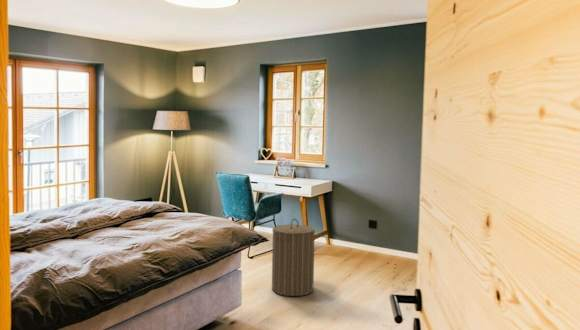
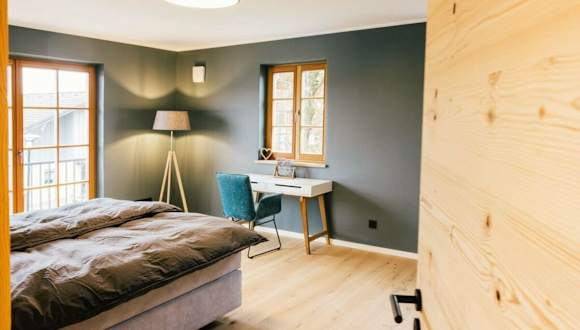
- laundry hamper [271,218,316,297]
